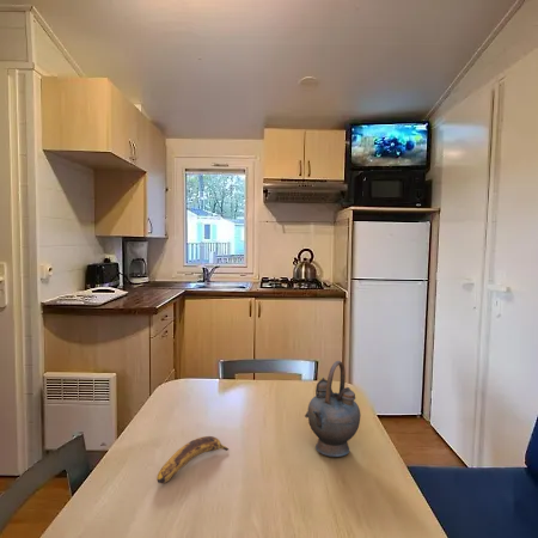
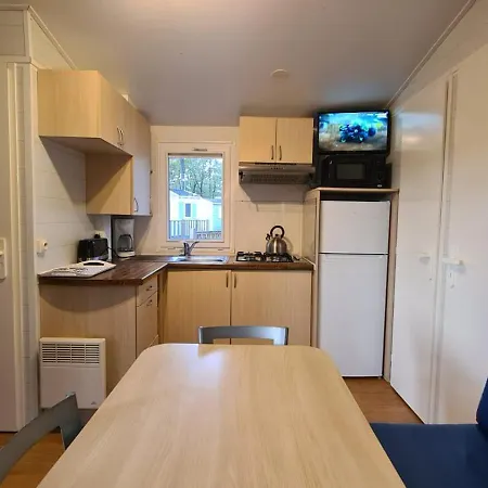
- banana [155,435,230,484]
- teapot [304,360,361,458]
